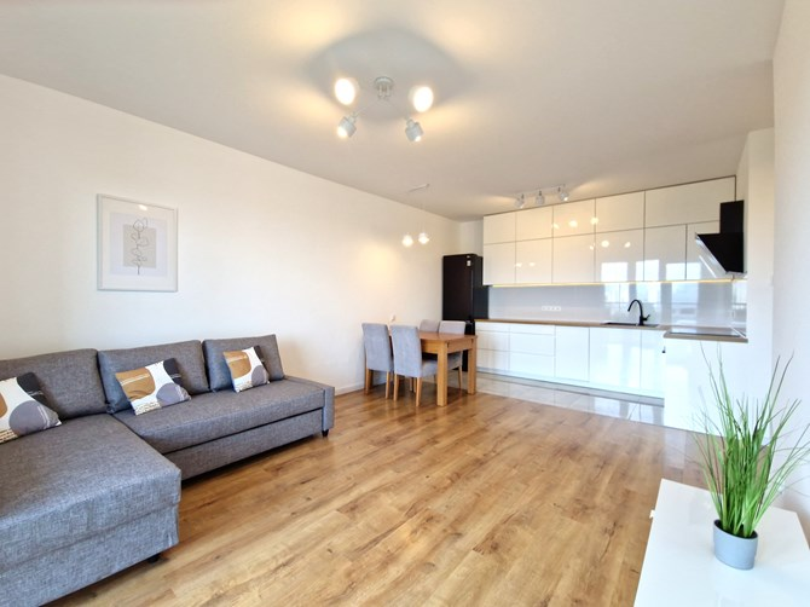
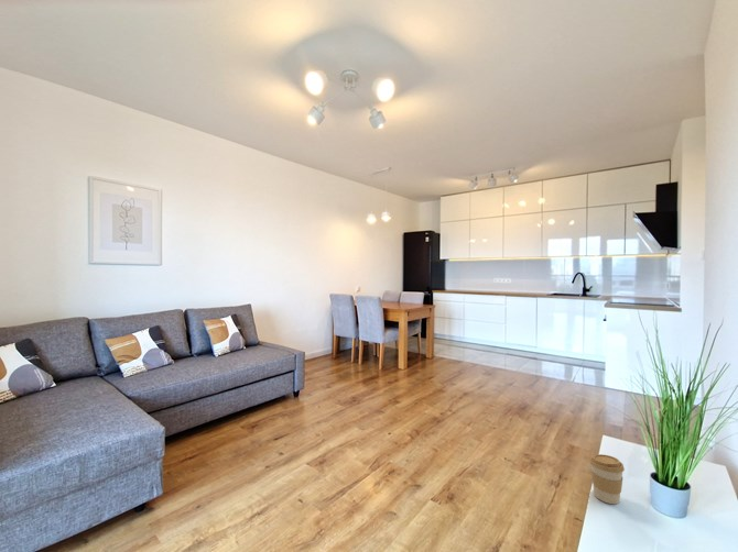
+ coffee cup [588,453,626,505]
